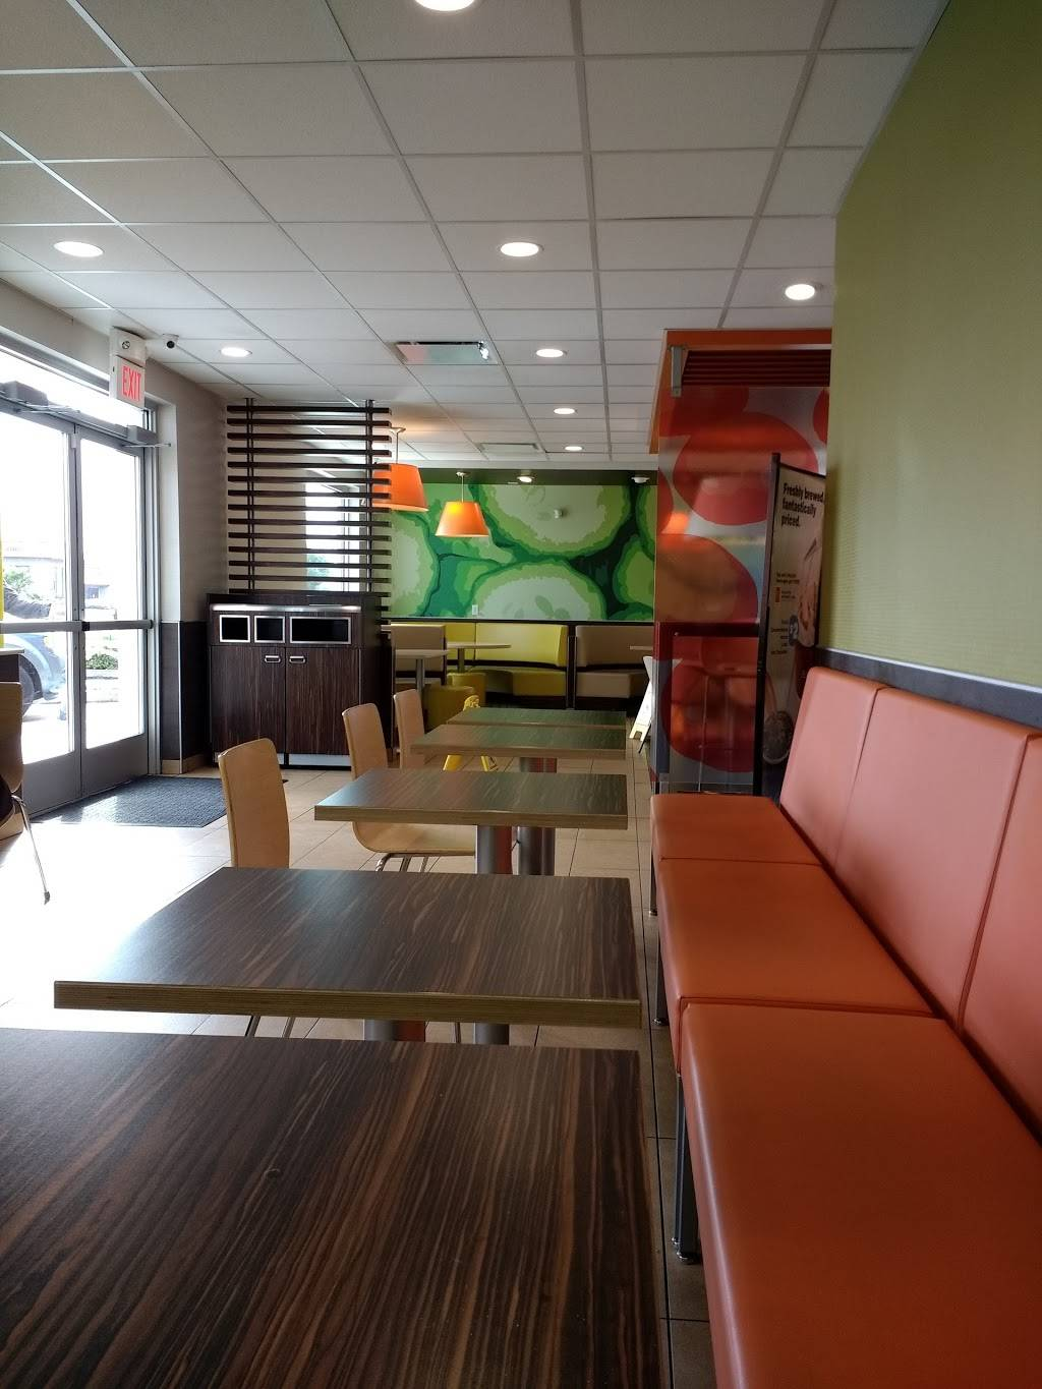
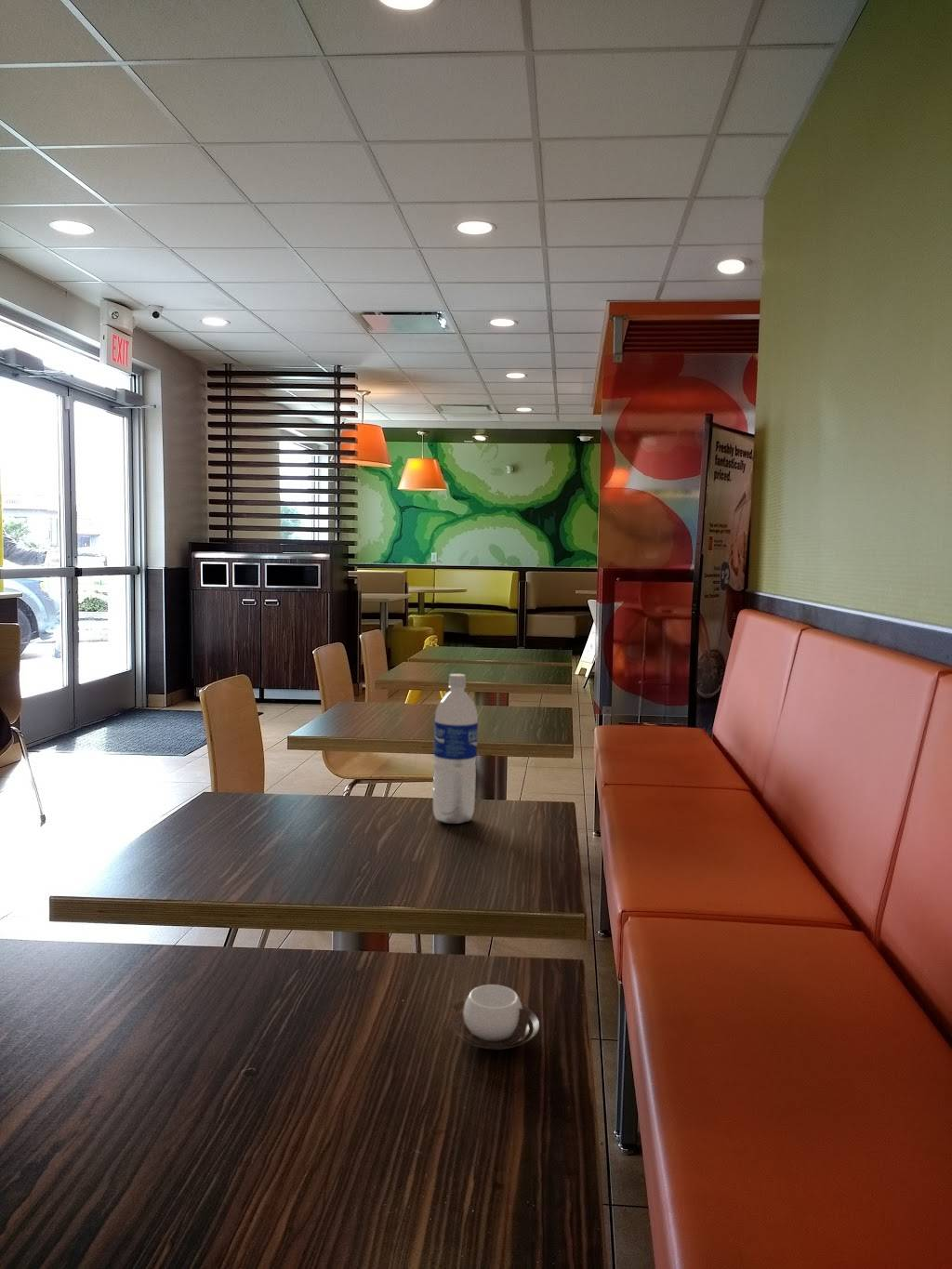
+ water bottle [432,673,479,825]
+ cup [452,984,540,1051]
